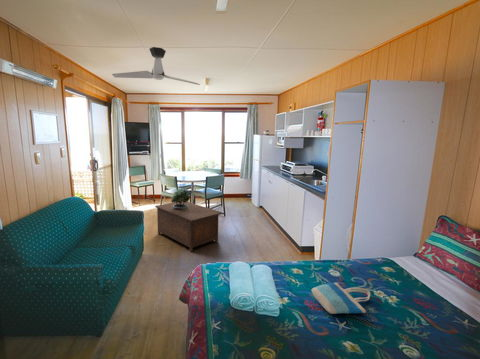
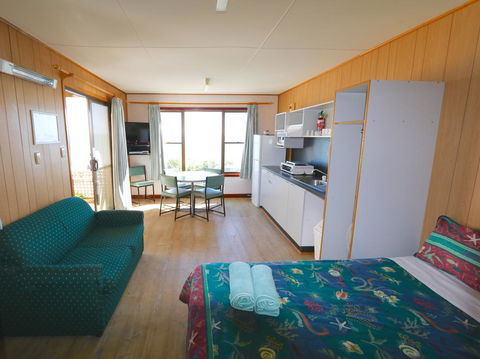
- cabinet [154,201,223,252]
- potted plant [170,184,192,210]
- ceiling fan [111,46,201,86]
- tote bag [311,282,371,315]
